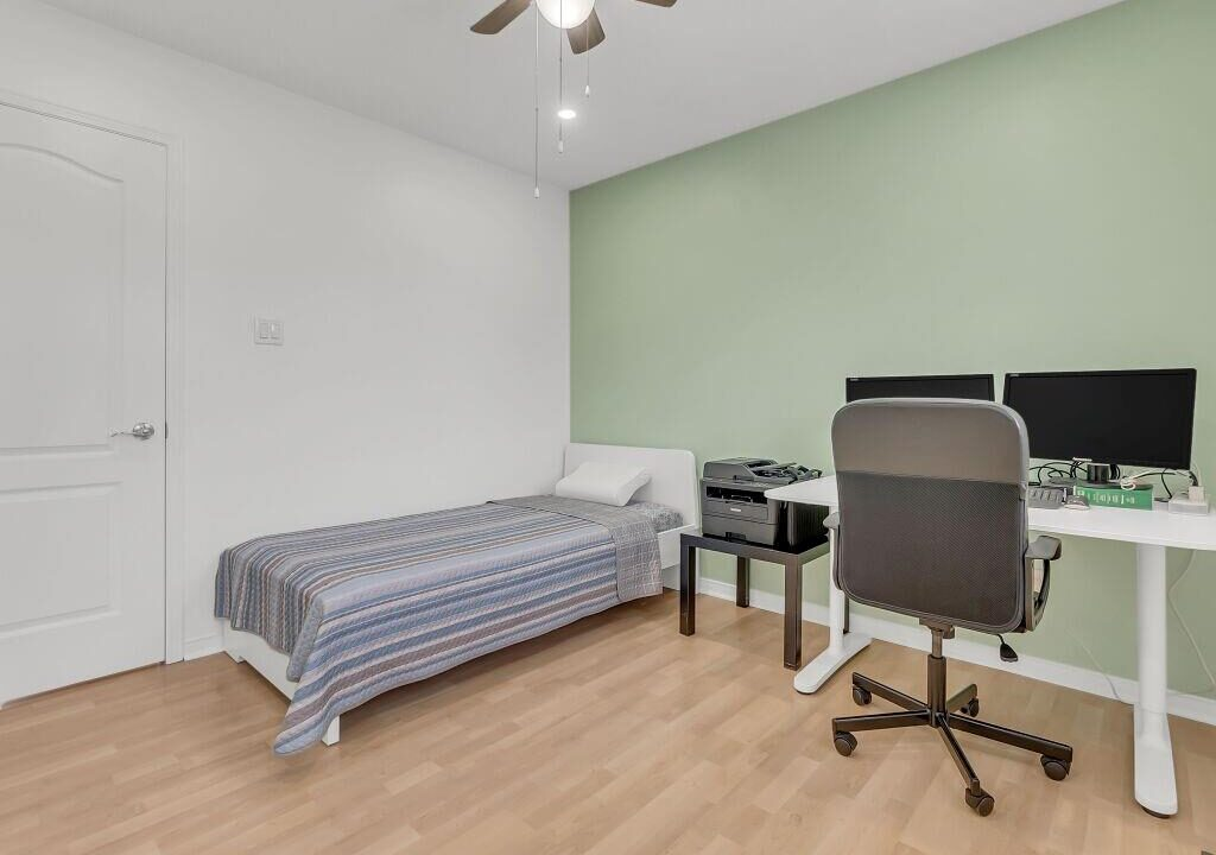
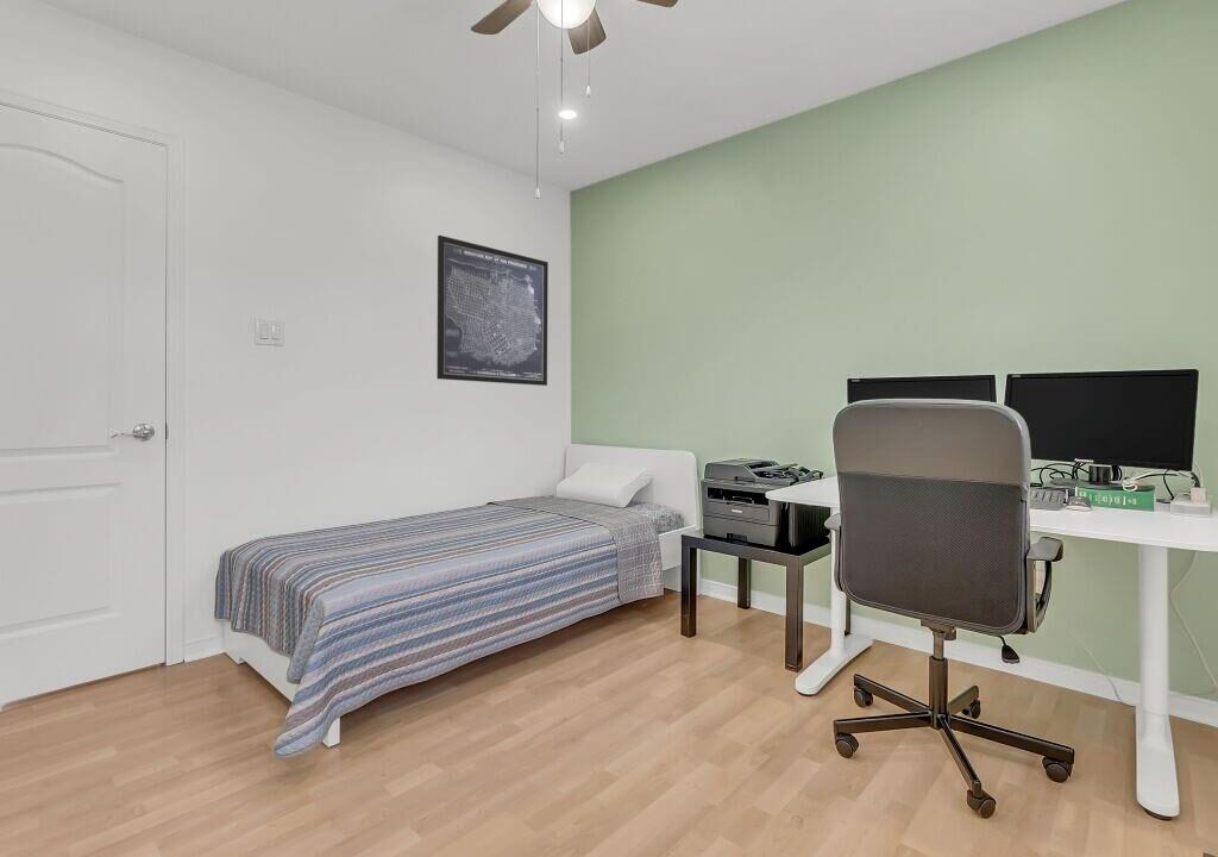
+ wall art [435,234,550,387]
